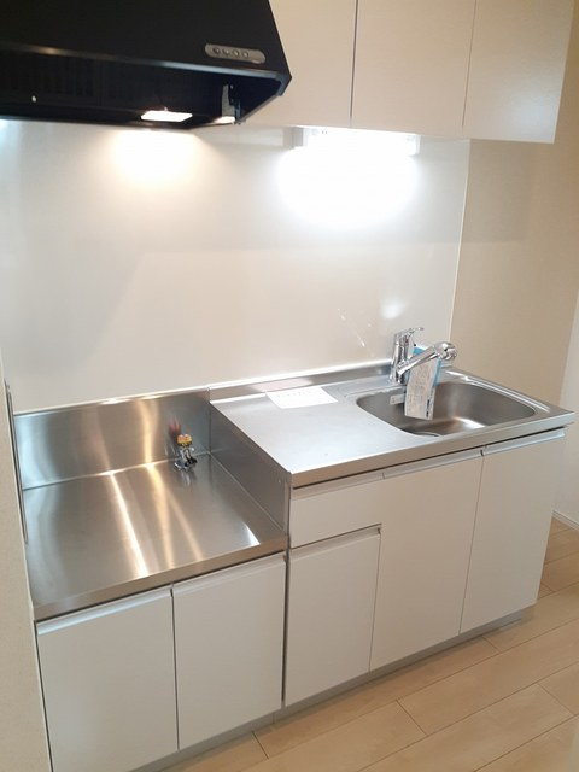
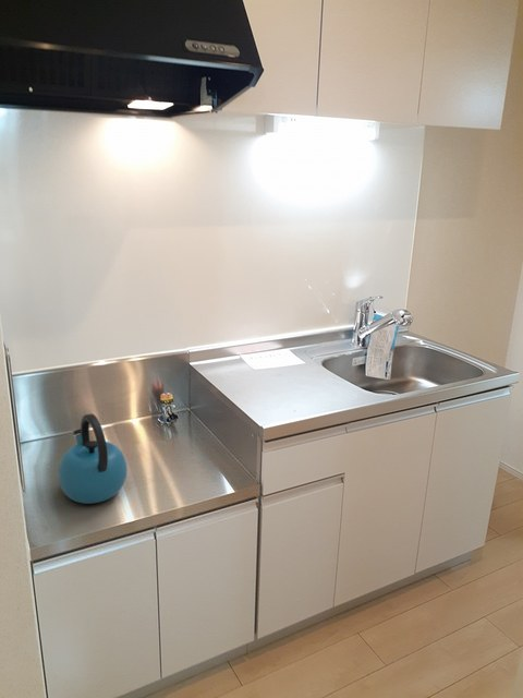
+ kettle [57,412,129,505]
